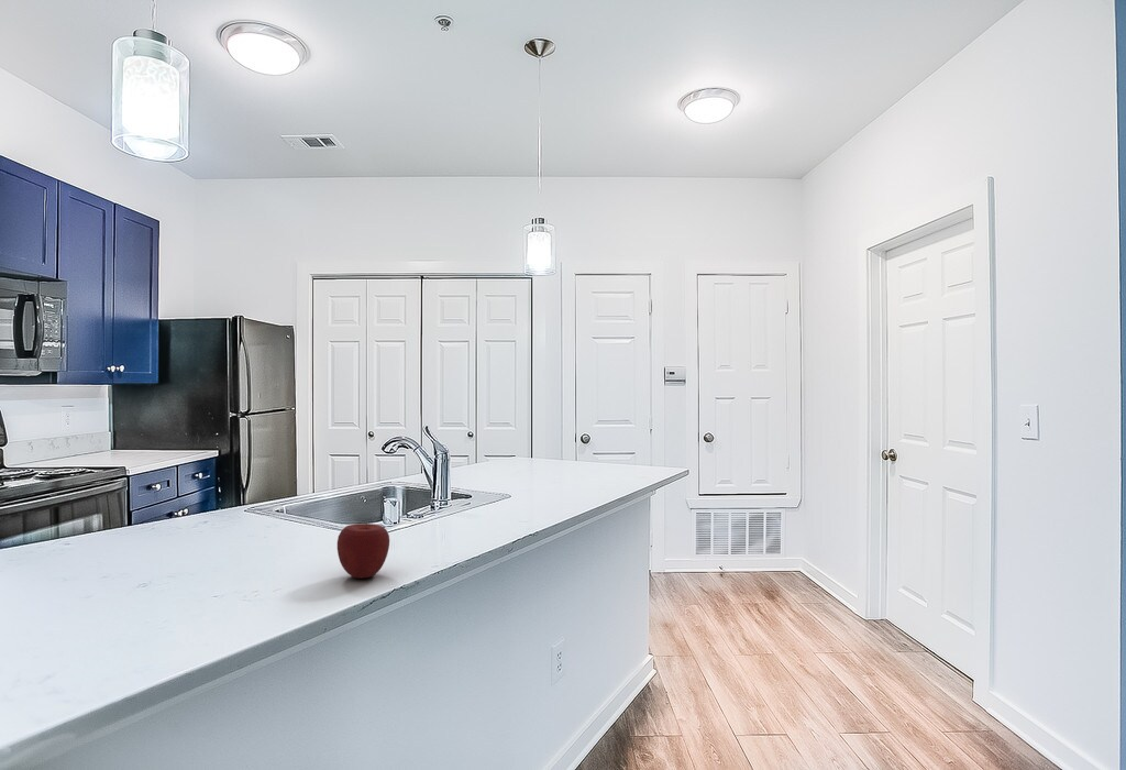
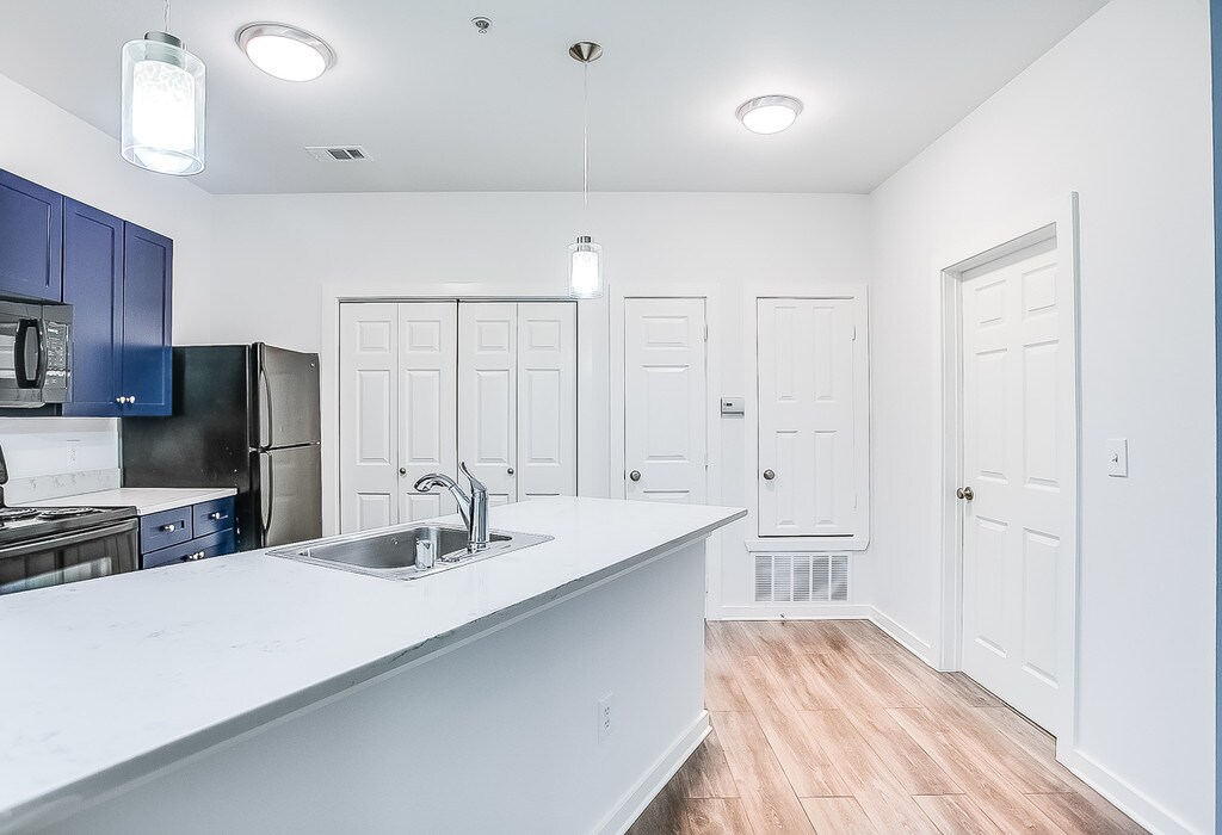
- apple [336,521,390,579]
